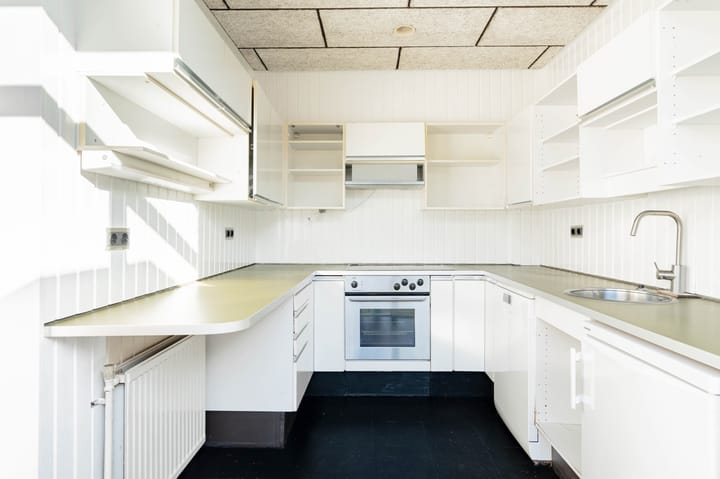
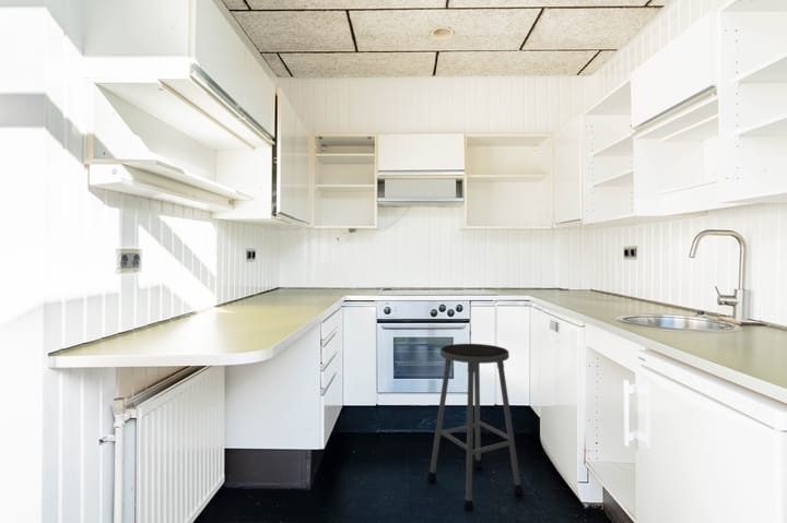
+ stool [426,343,525,513]
